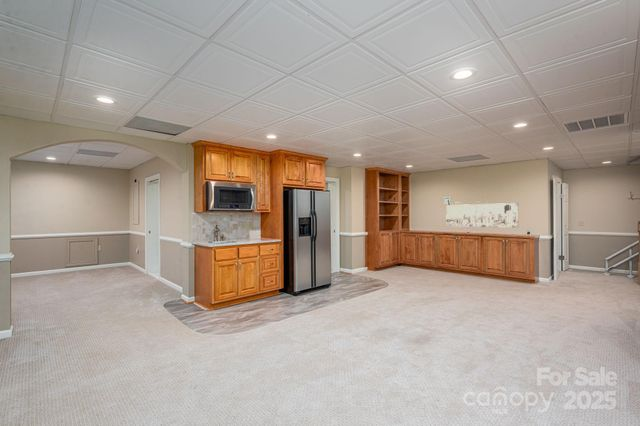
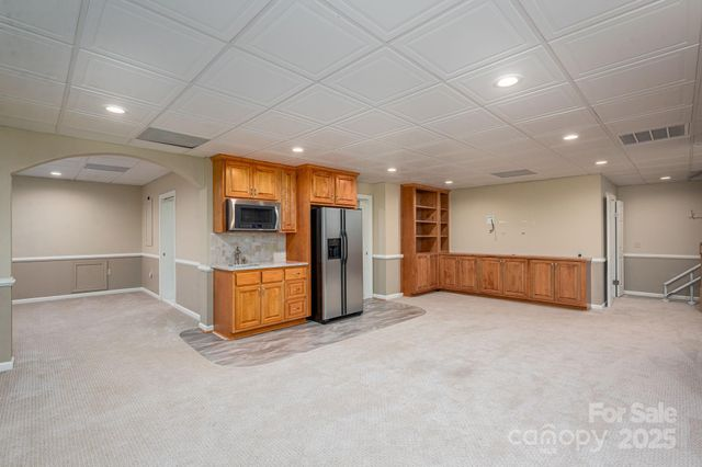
- wall art [445,202,519,228]
